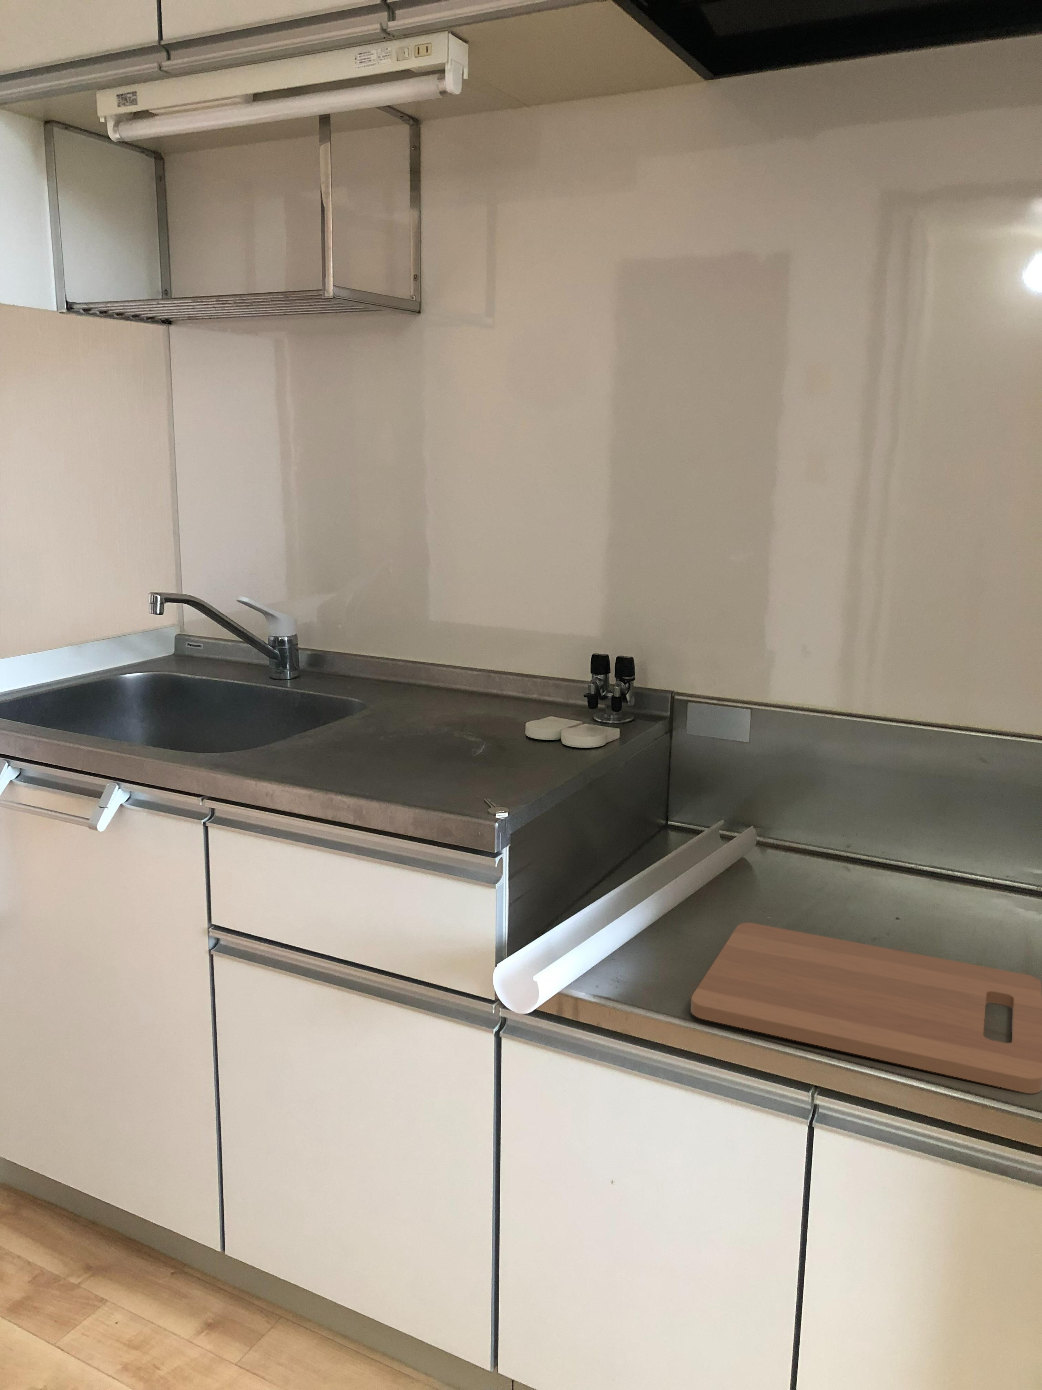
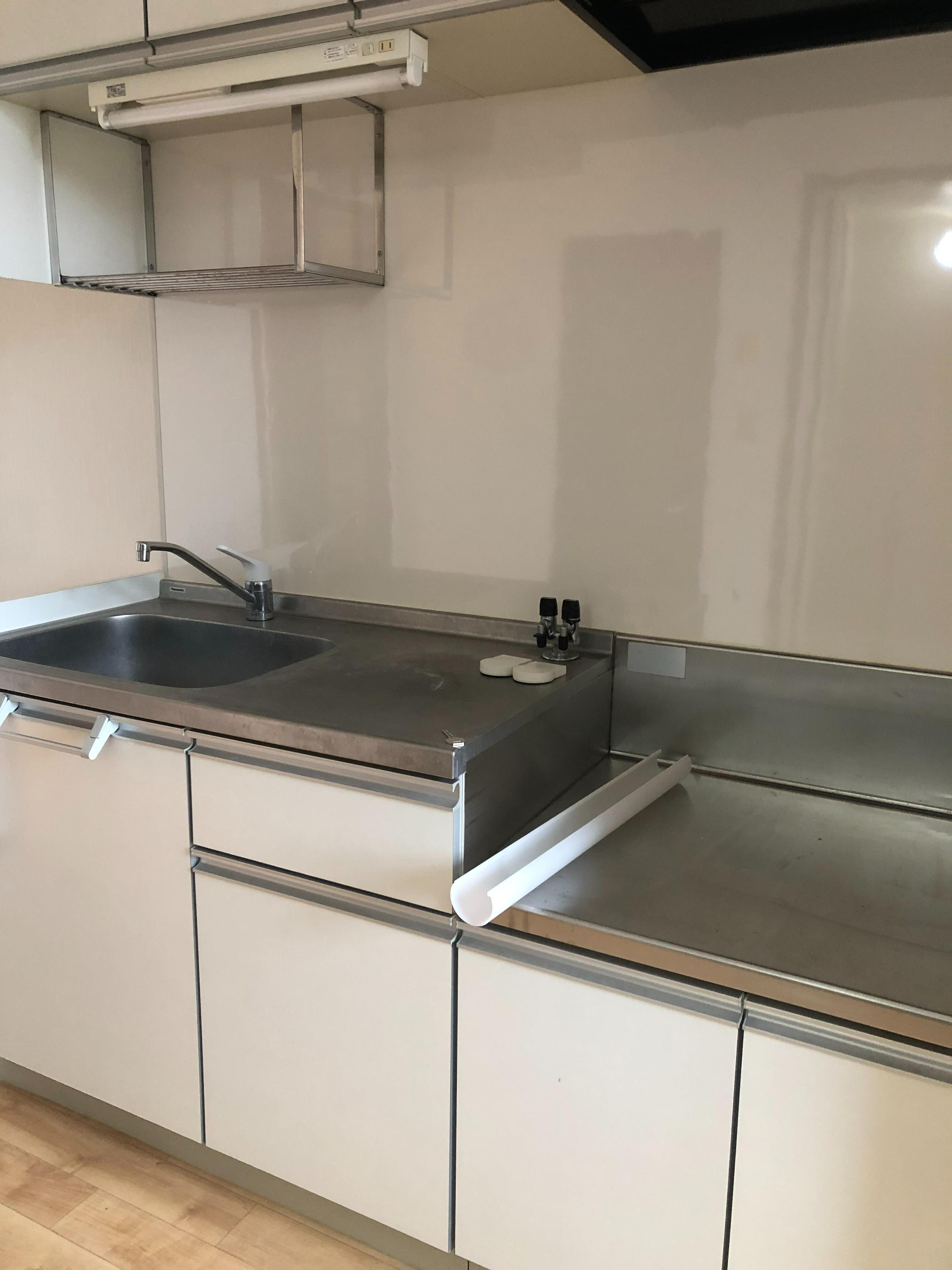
- cutting board [691,923,1042,1093]
